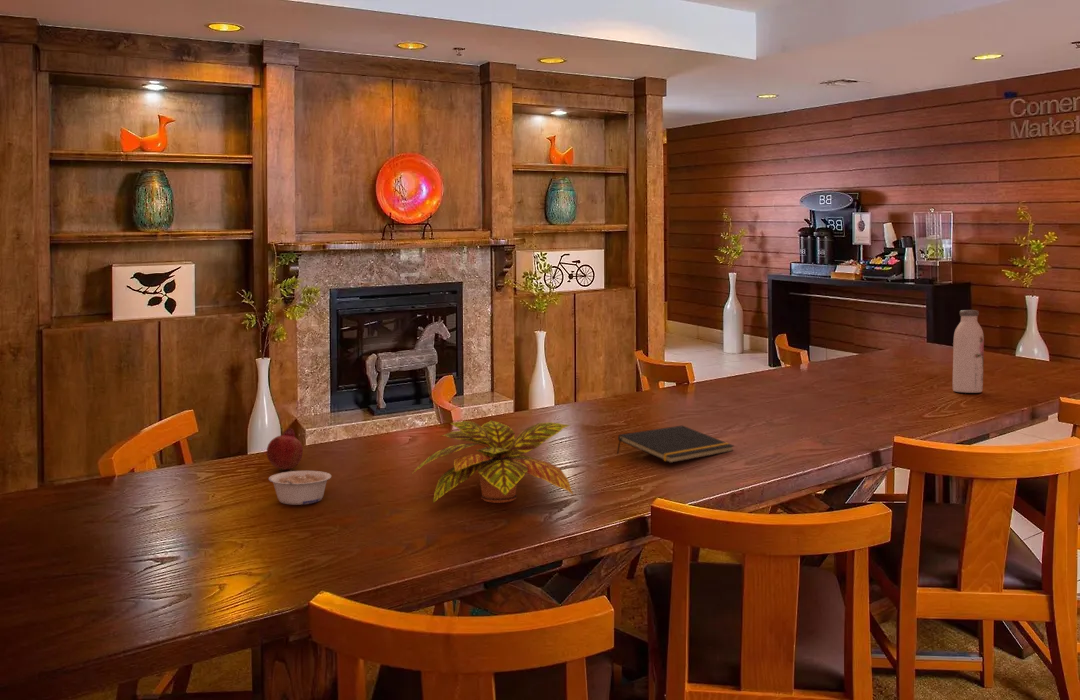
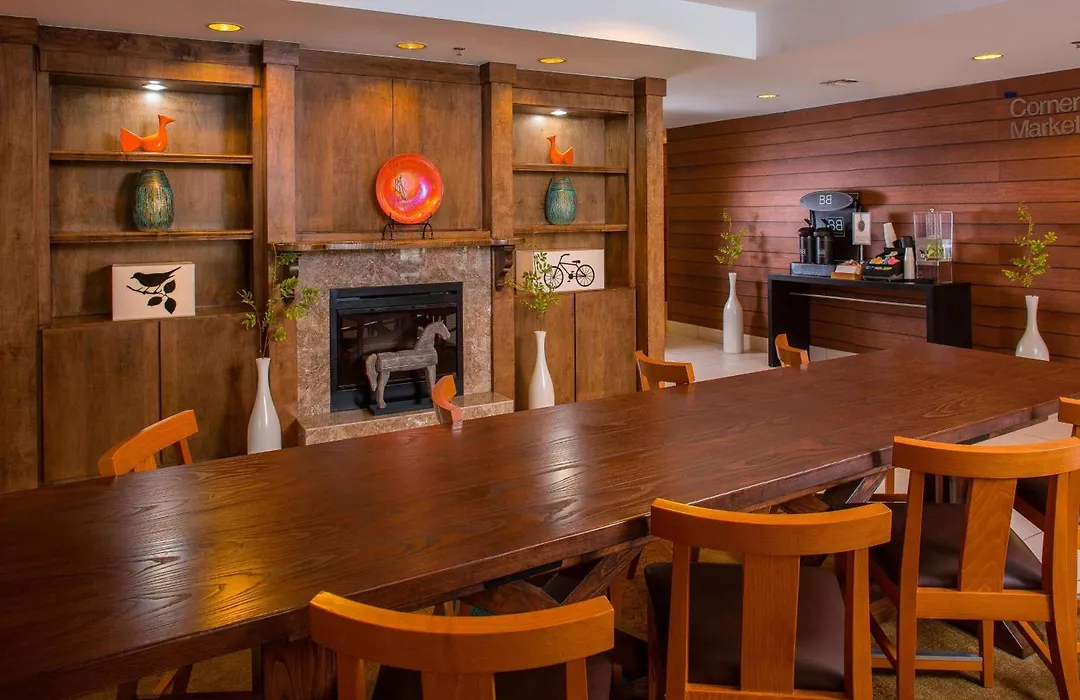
- legume [268,470,332,506]
- plant [412,420,575,504]
- fruit [266,427,304,471]
- water bottle [952,309,985,394]
- notepad [616,424,735,464]
